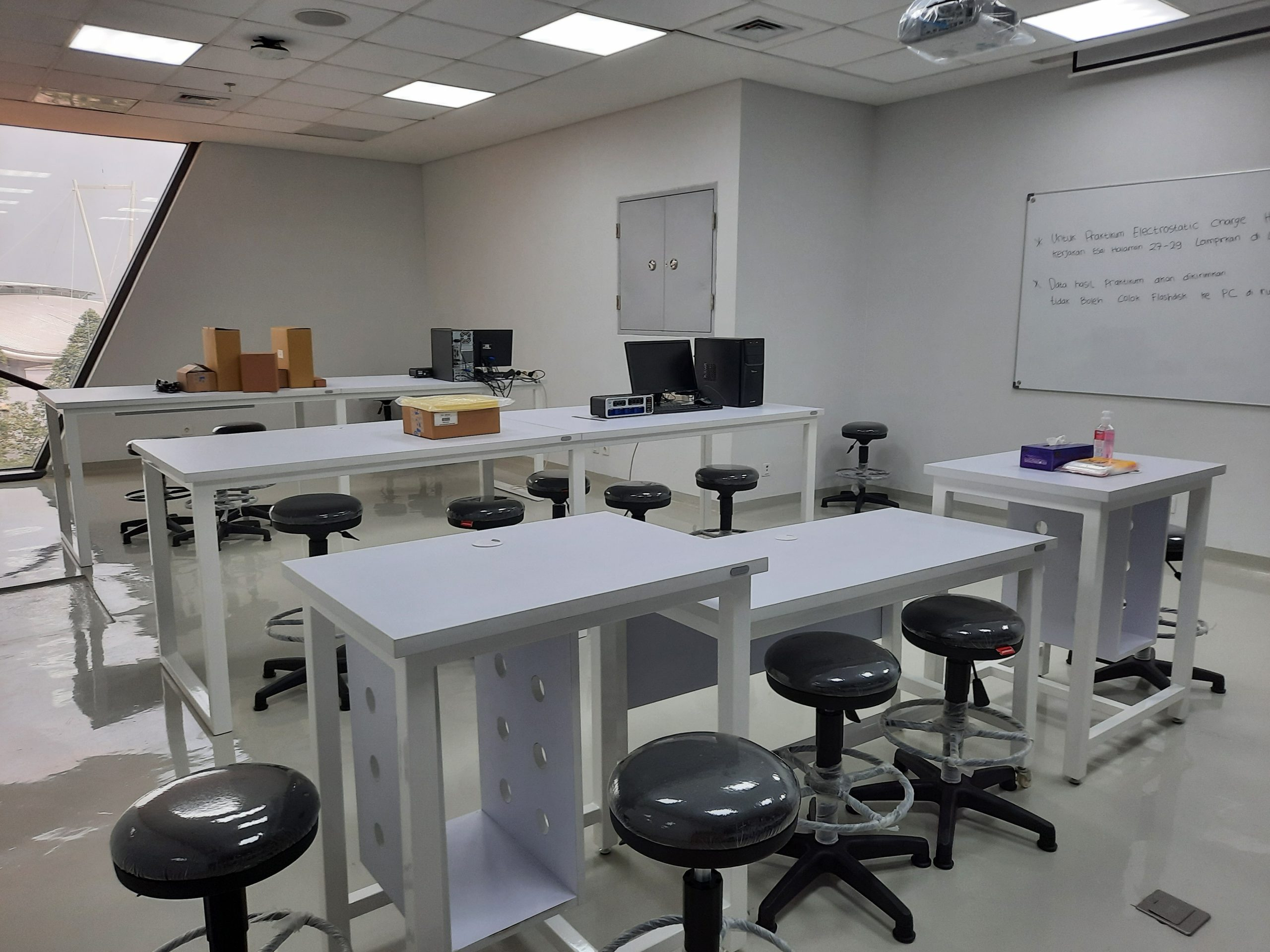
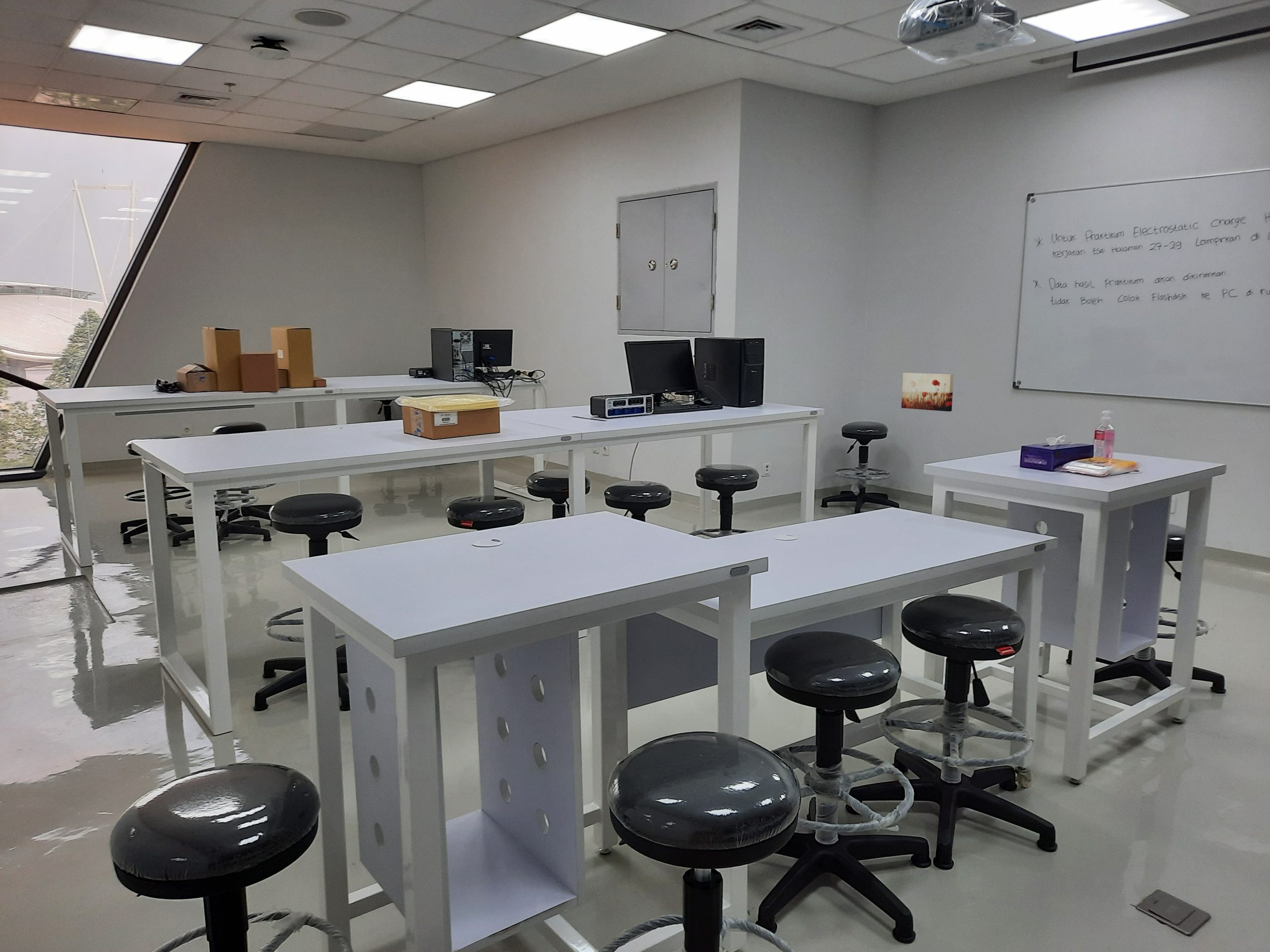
+ wall art [901,372,954,412]
